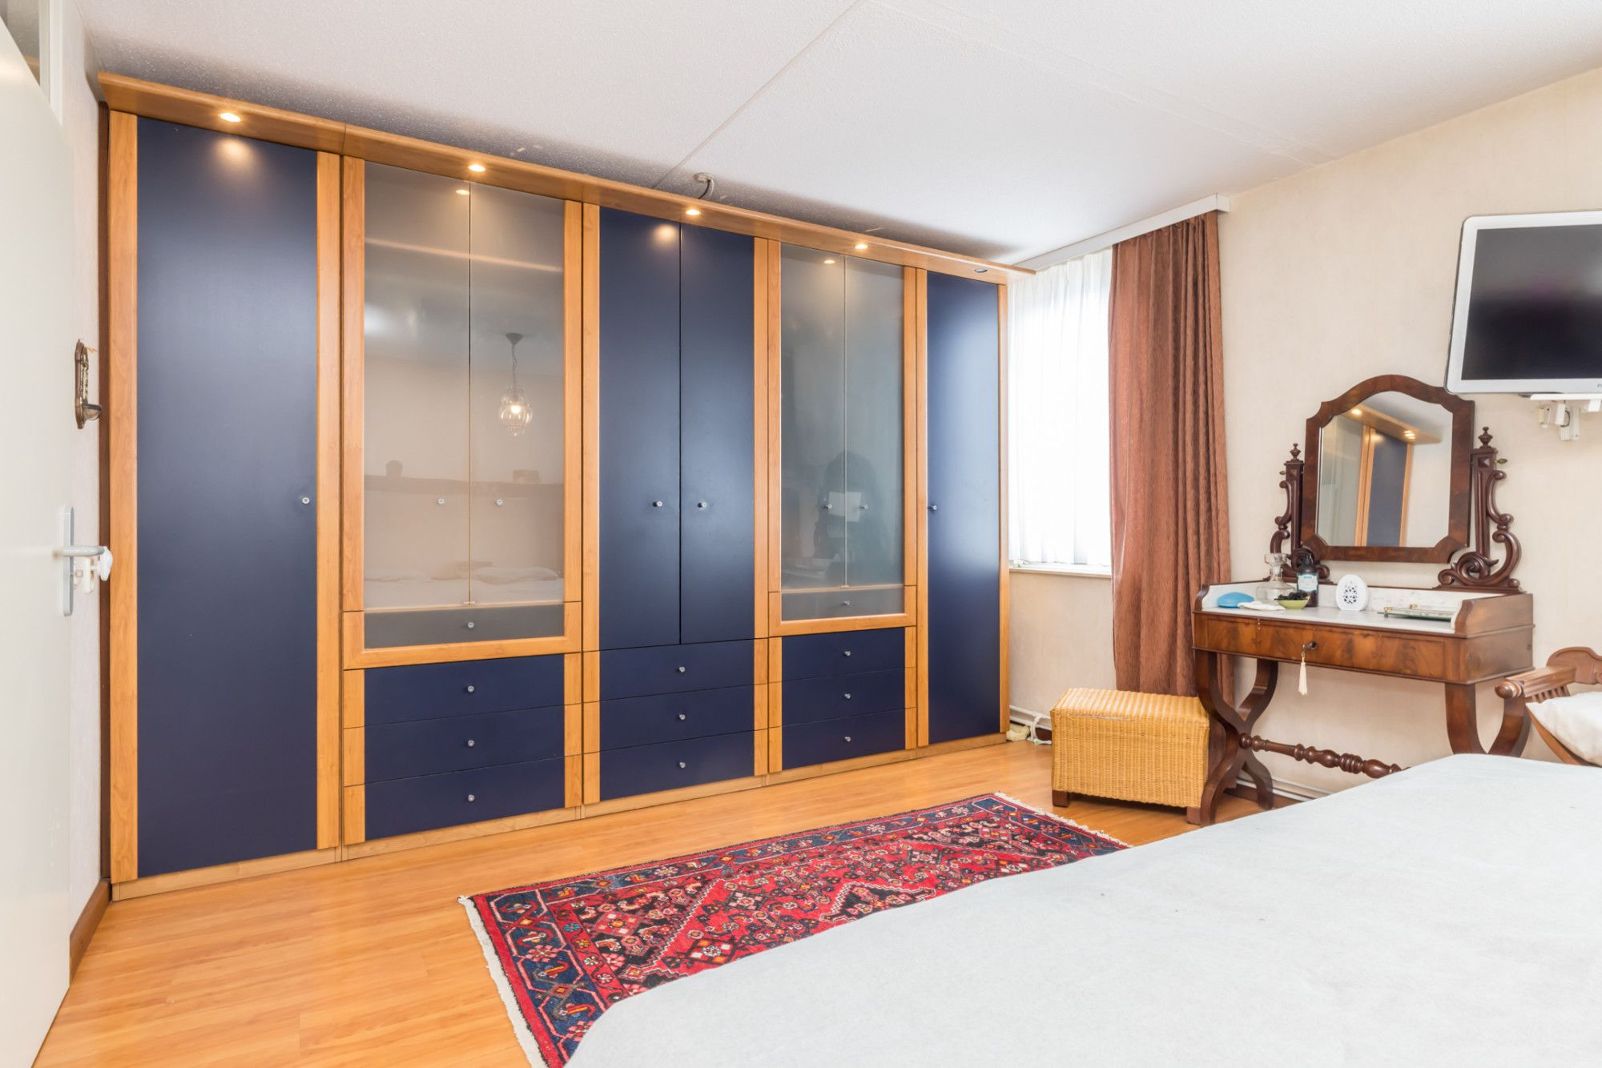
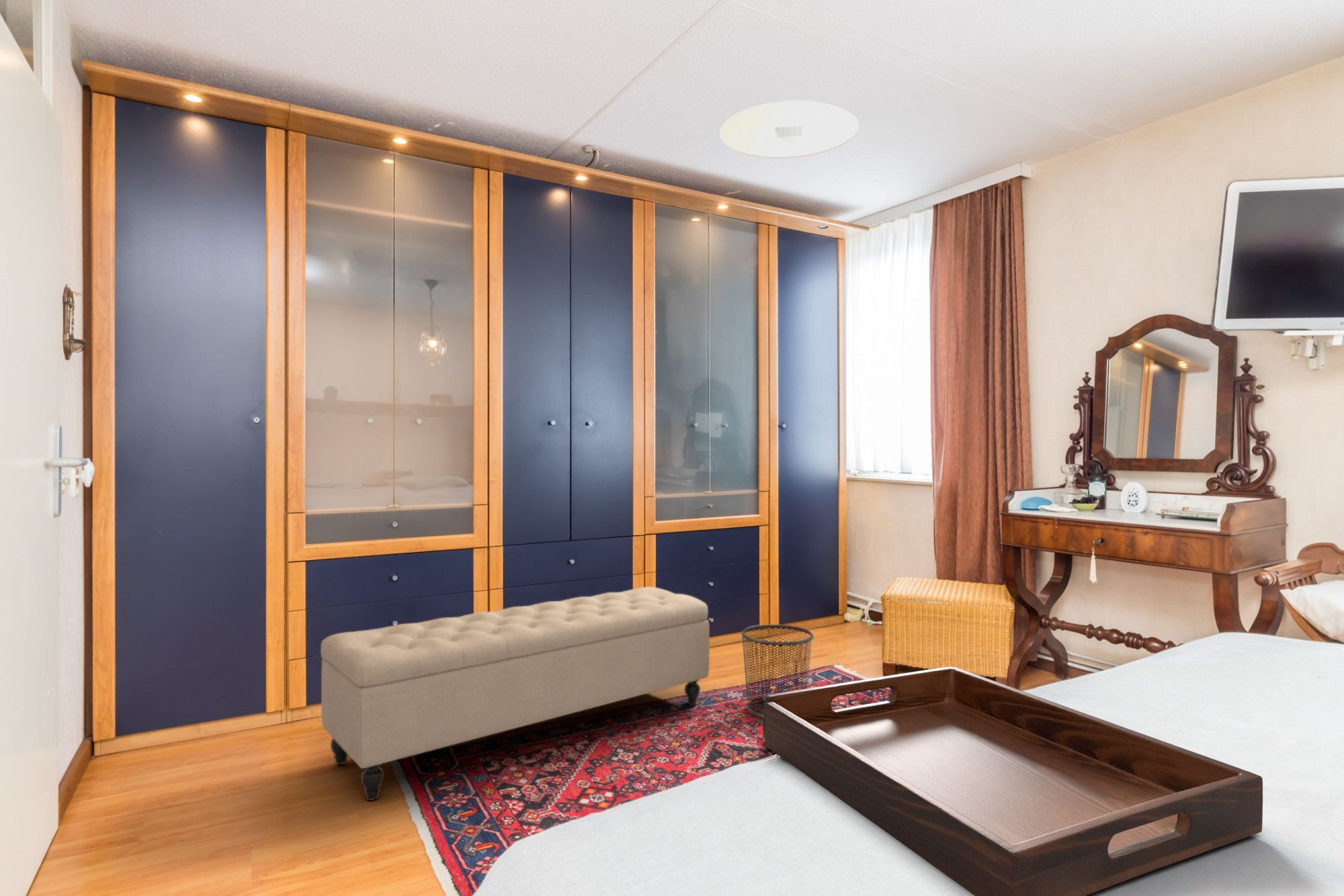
+ bench [320,586,710,801]
+ waste bin [741,624,814,719]
+ serving tray [762,666,1263,896]
+ ceiling light [719,99,860,159]
